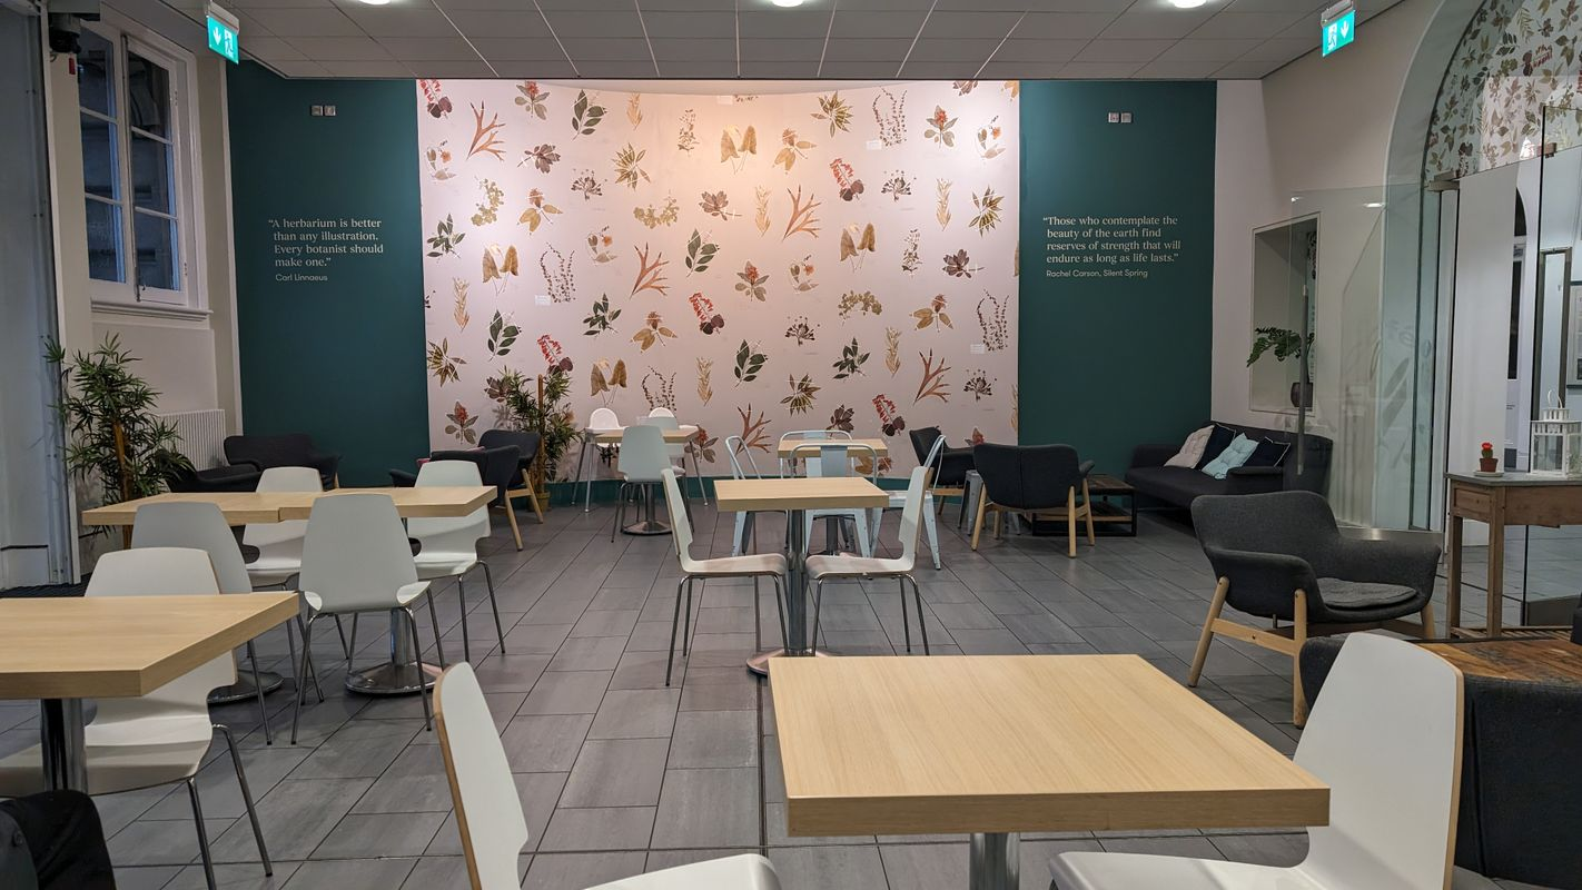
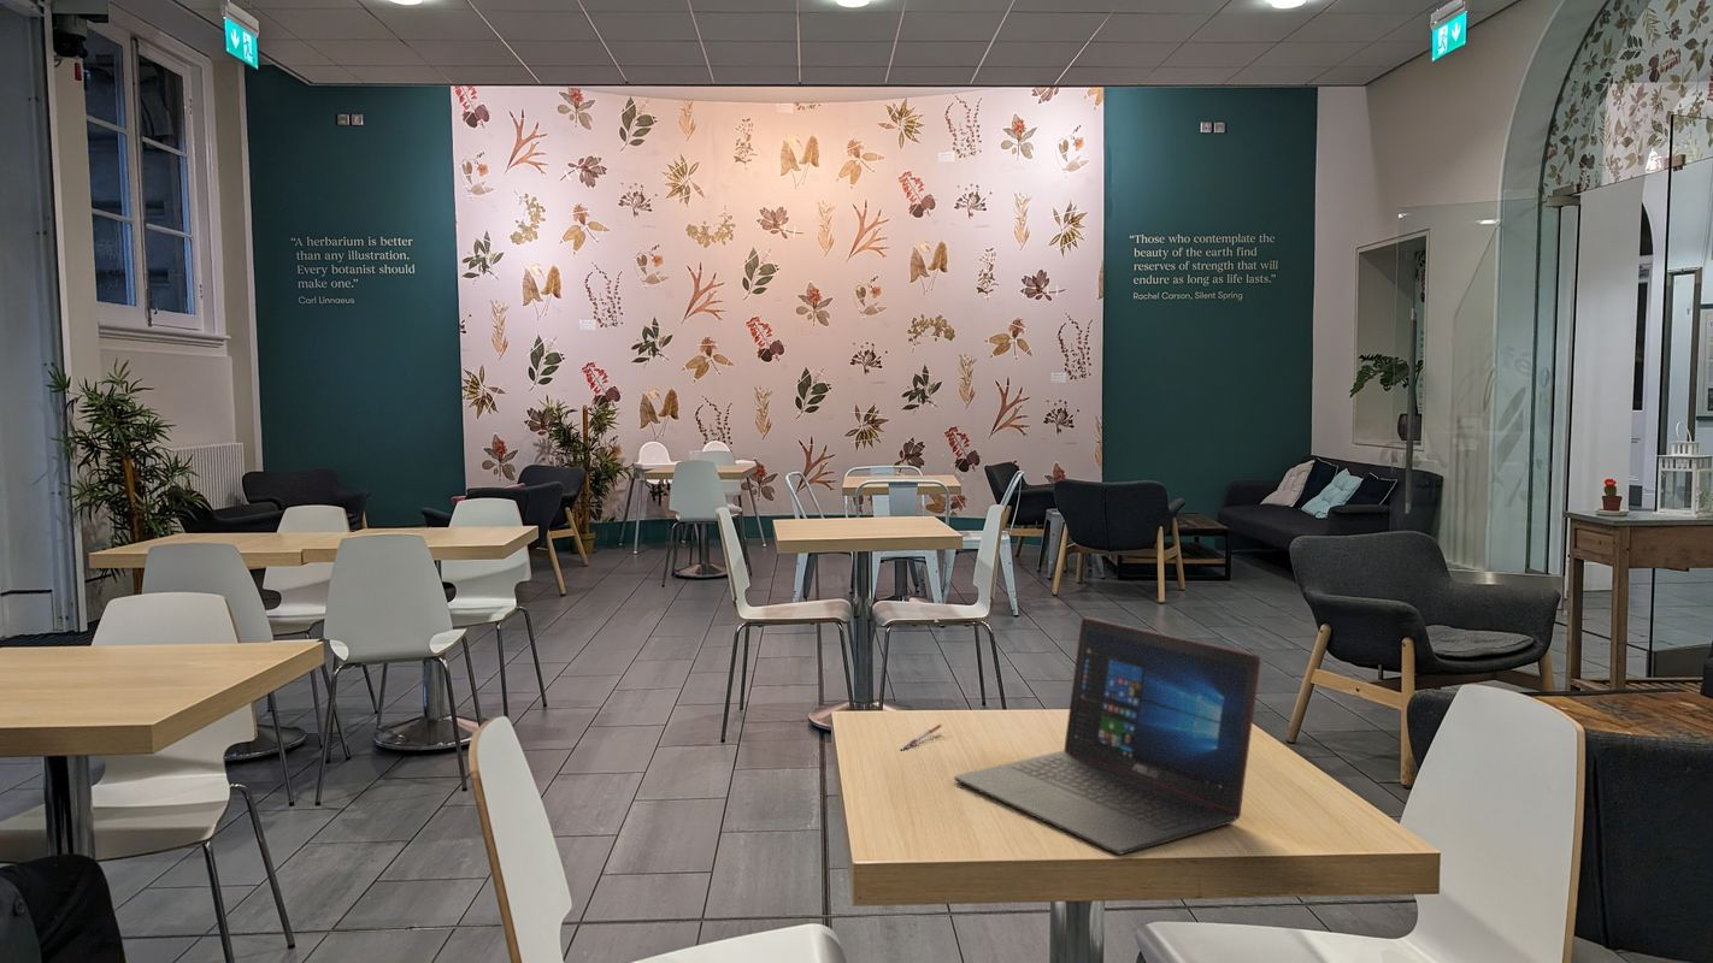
+ laptop [953,616,1261,856]
+ pen [900,722,943,752]
